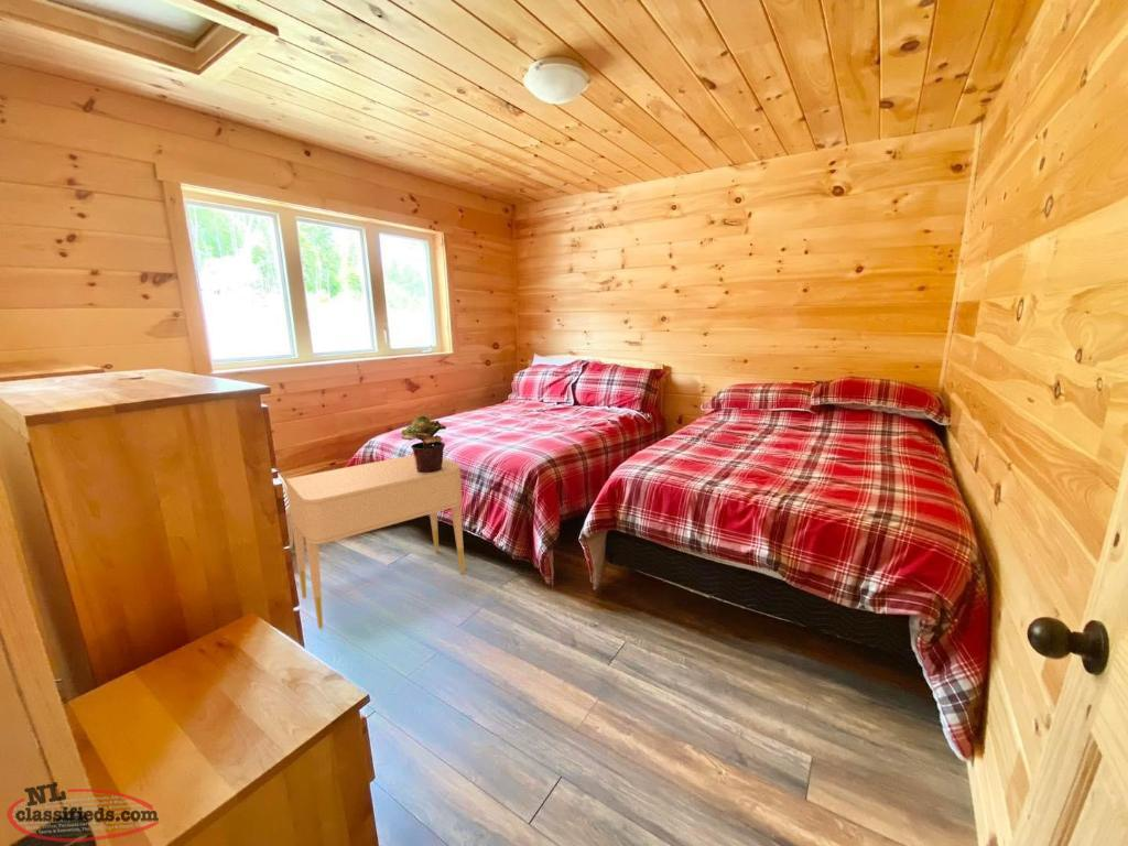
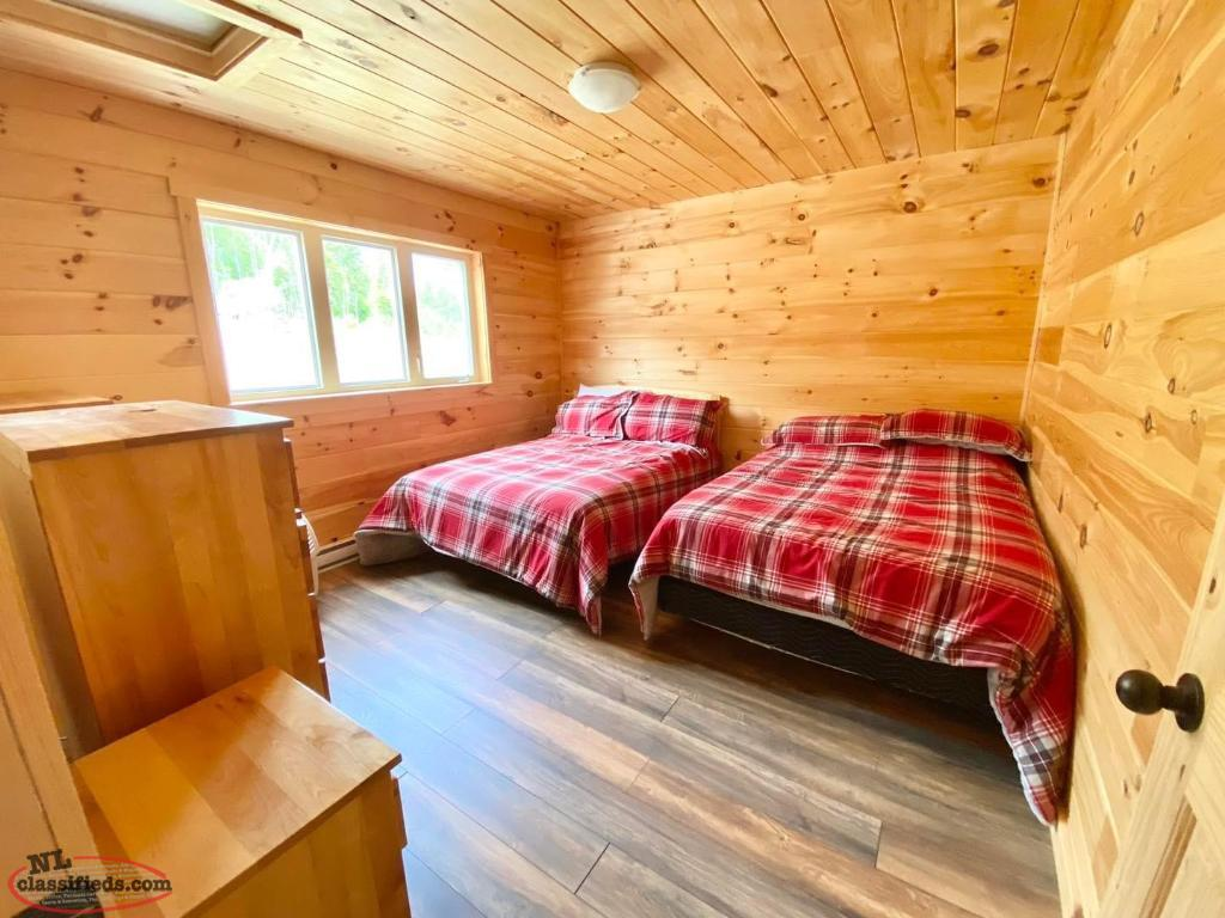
- nightstand [285,454,466,630]
- potted plant [400,414,447,473]
